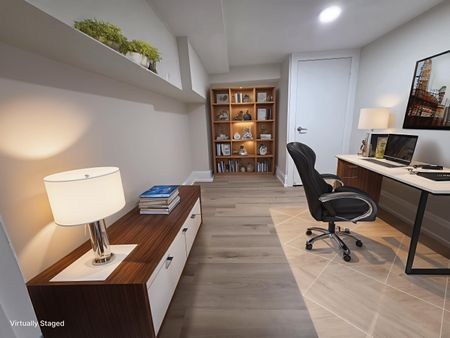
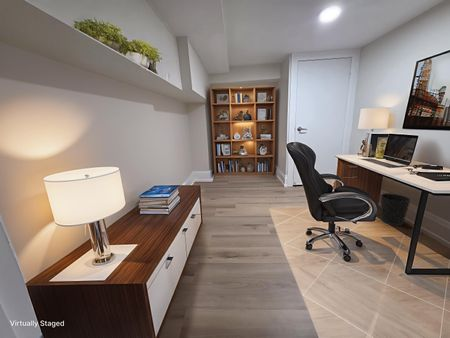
+ wastebasket [380,192,412,227]
